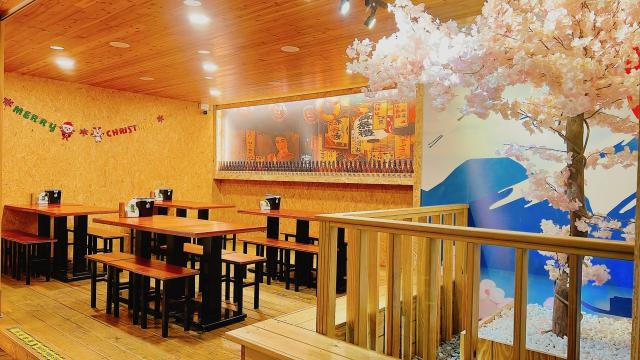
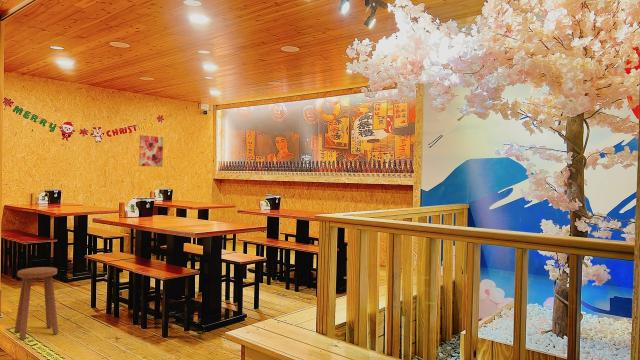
+ stool [13,266,59,341]
+ wall art [138,134,164,168]
